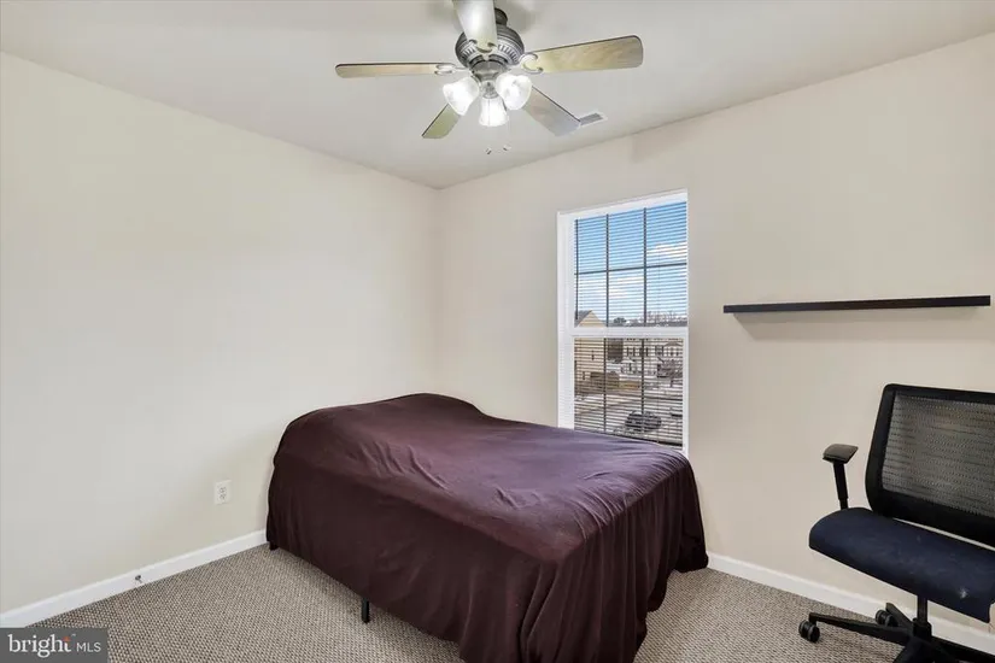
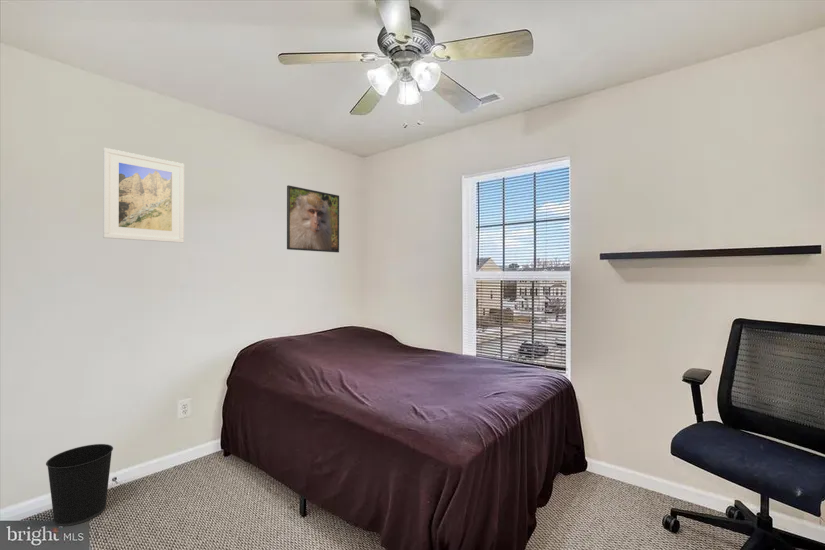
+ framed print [286,184,340,253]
+ wastebasket [45,443,114,527]
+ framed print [102,147,185,244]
